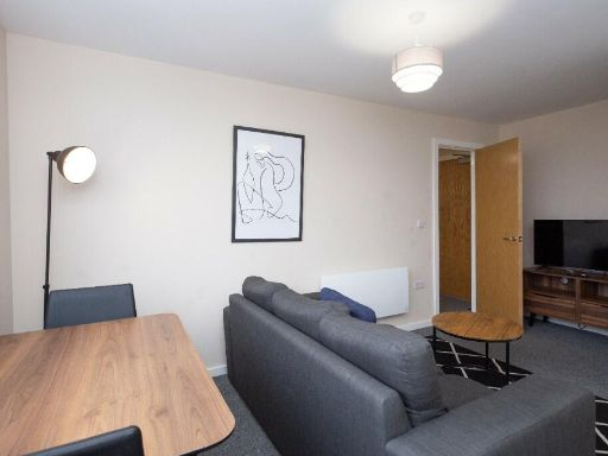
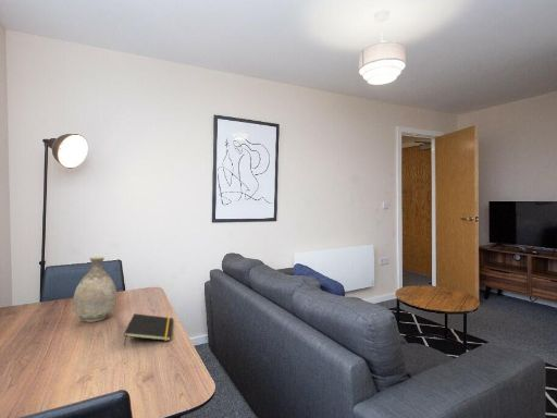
+ vase [72,256,117,323]
+ notepad [123,312,174,347]
